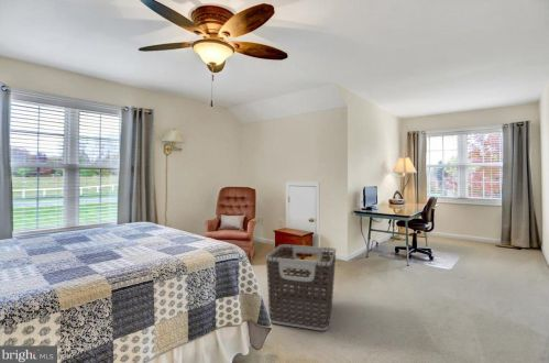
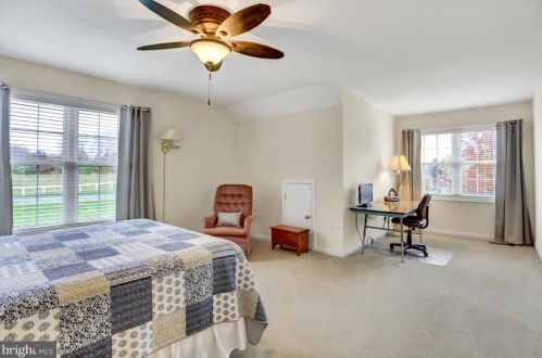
- clothes hamper [265,243,337,331]
